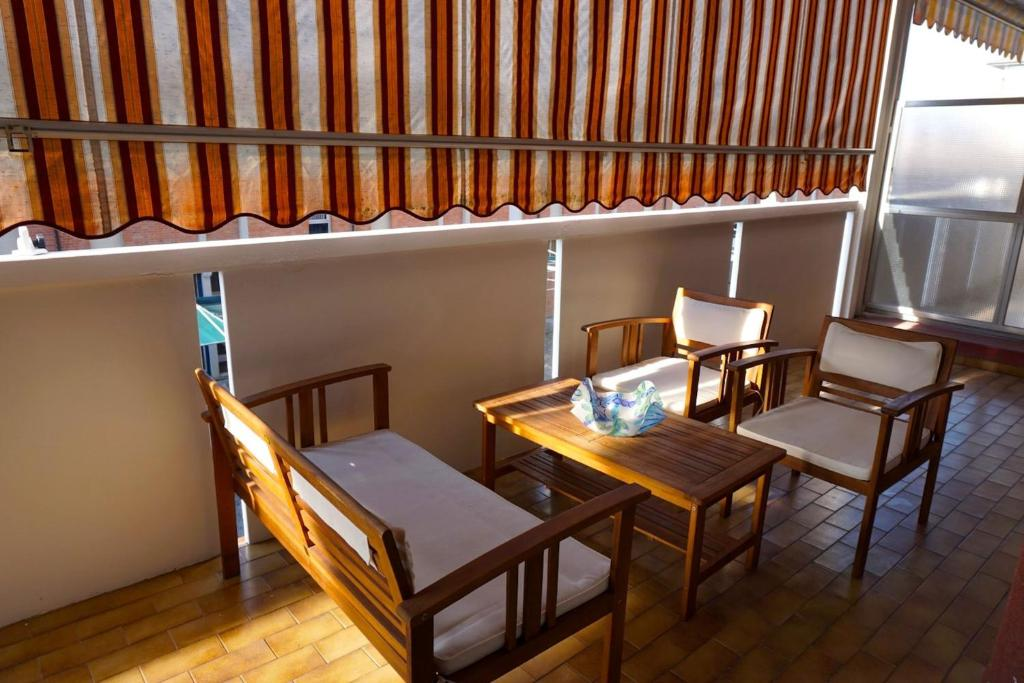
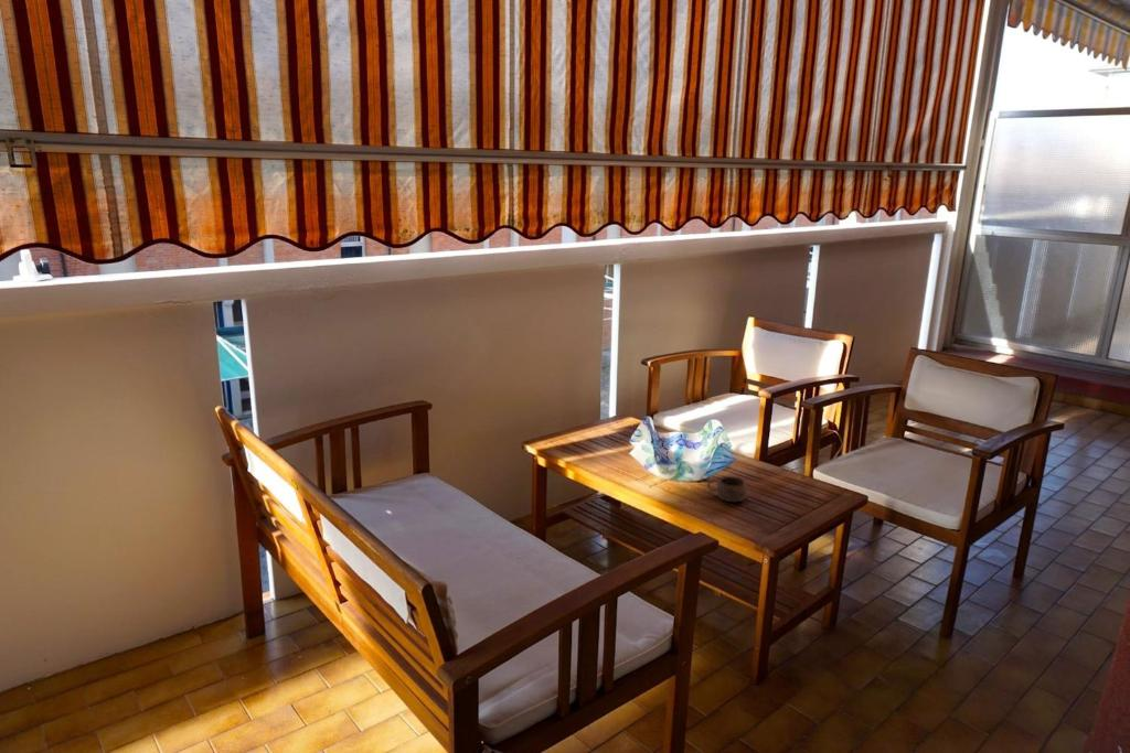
+ cup [706,475,748,504]
